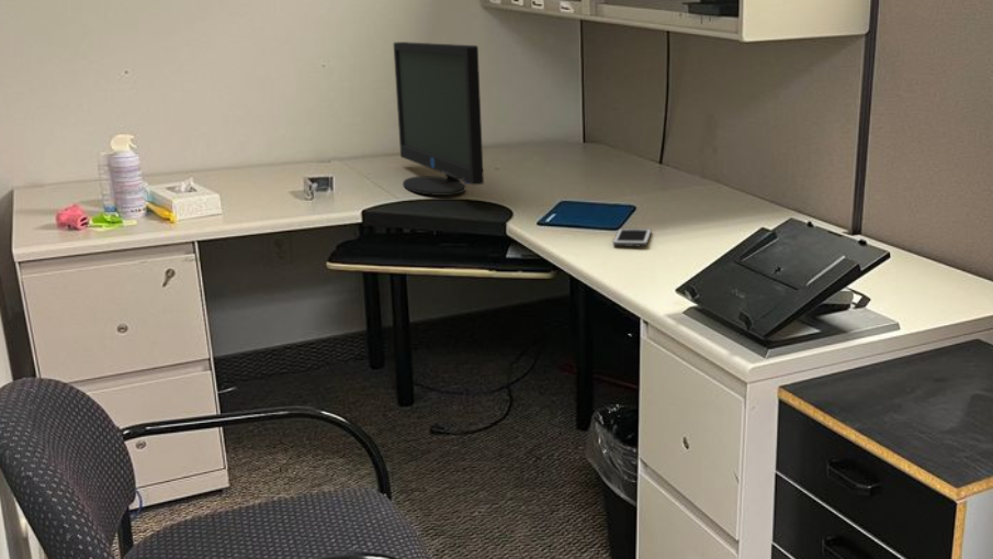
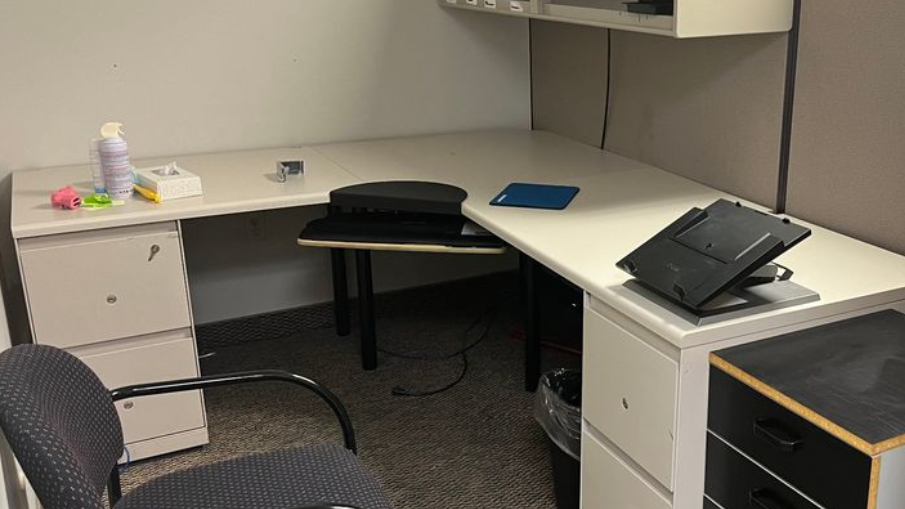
- cell phone [612,227,653,247]
- monitor [393,41,485,197]
